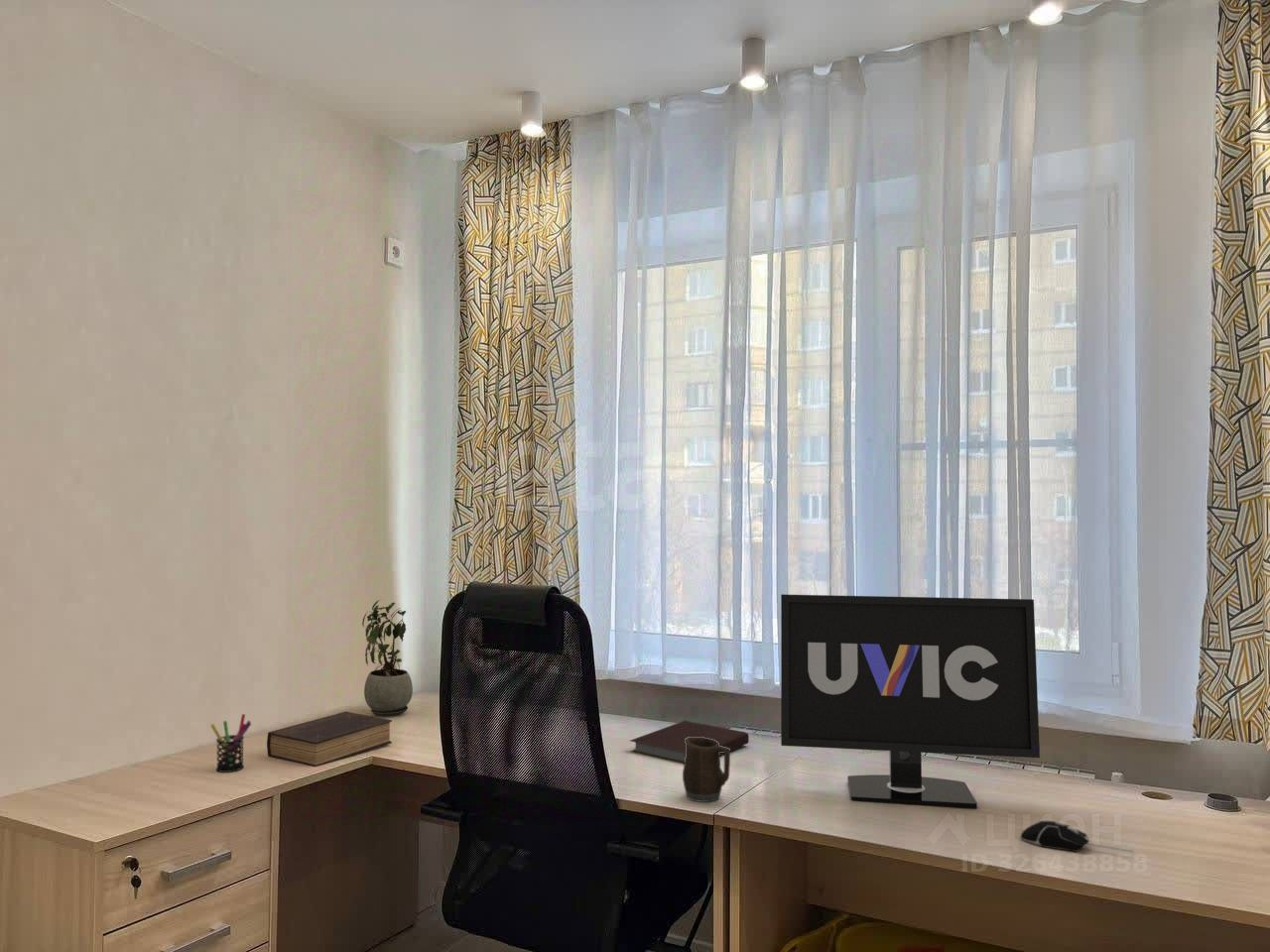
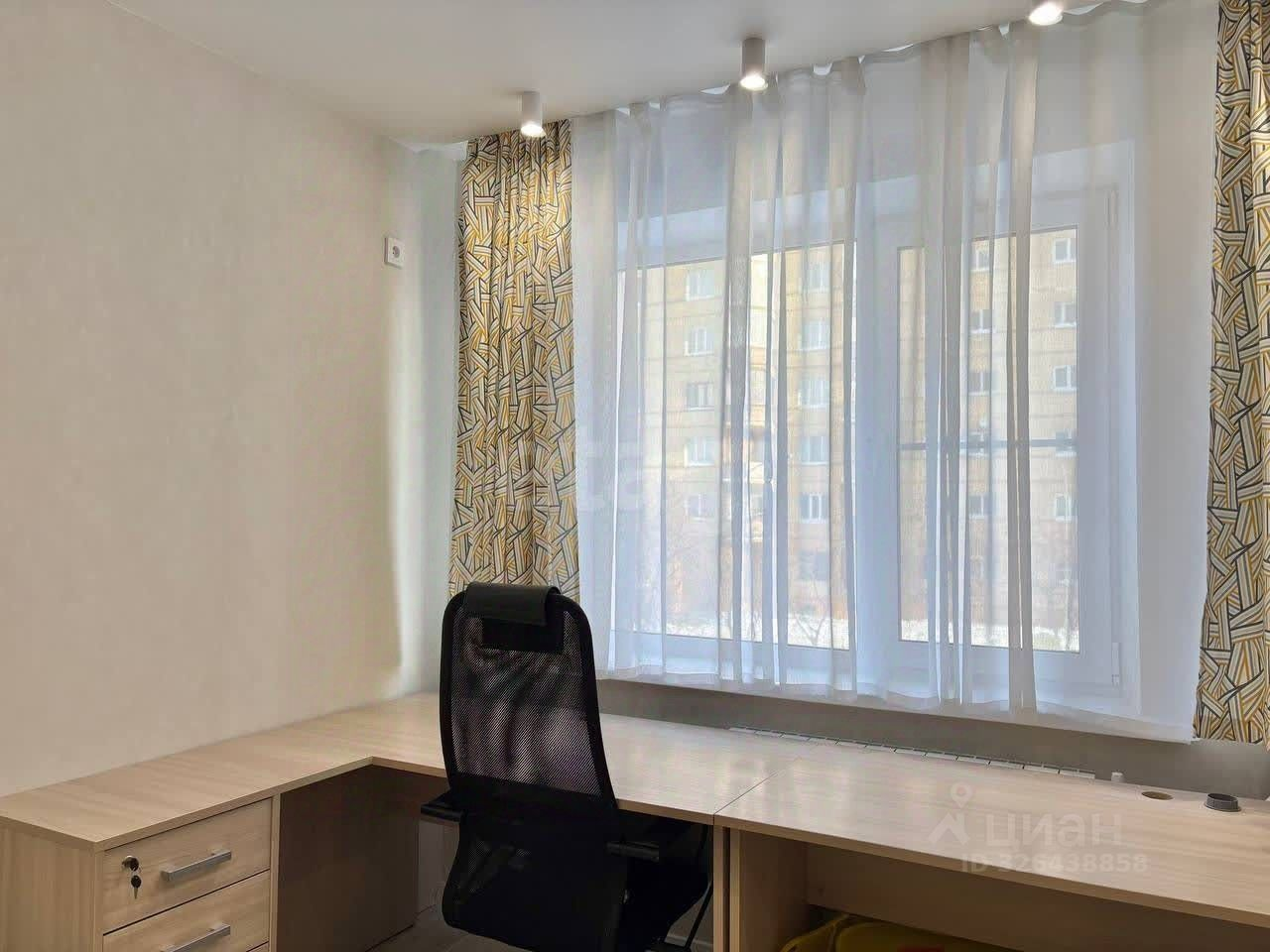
- pen holder [209,713,252,773]
- notebook [629,720,750,764]
- book [266,710,393,768]
- computer mouse [1020,820,1135,854]
- mug [682,737,731,803]
- monitor [780,593,1041,810]
- potted plant [361,599,414,717]
